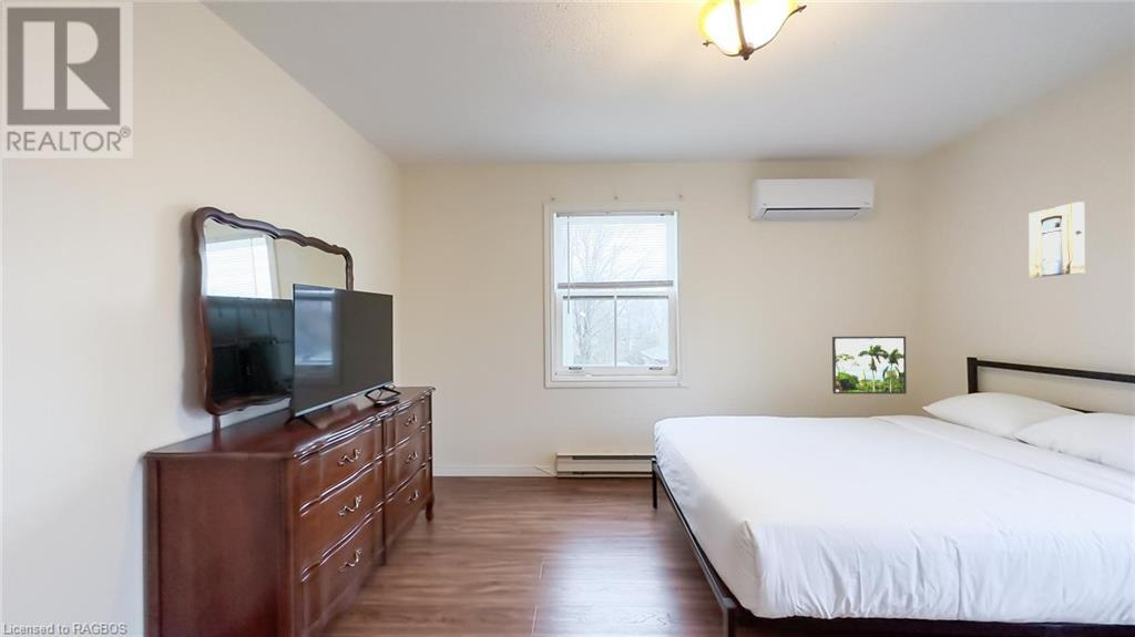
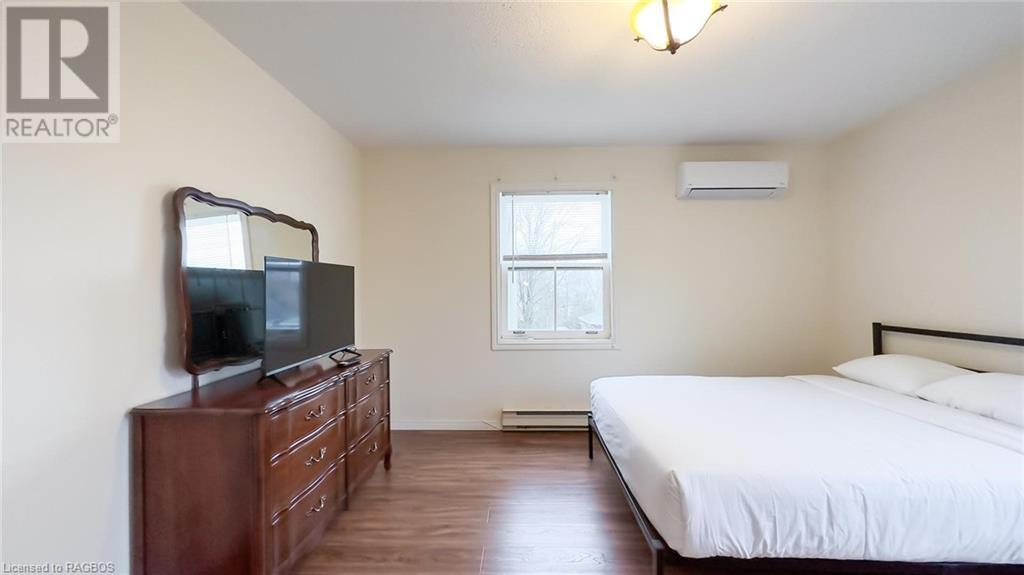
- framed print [831,336,908,395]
- wall art [1027,201,1086,279]
